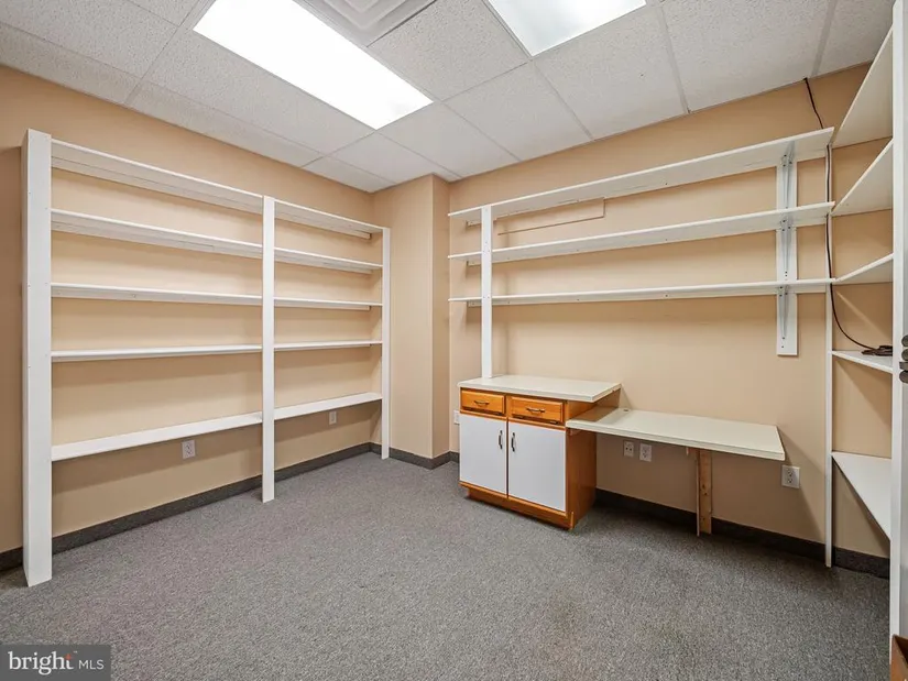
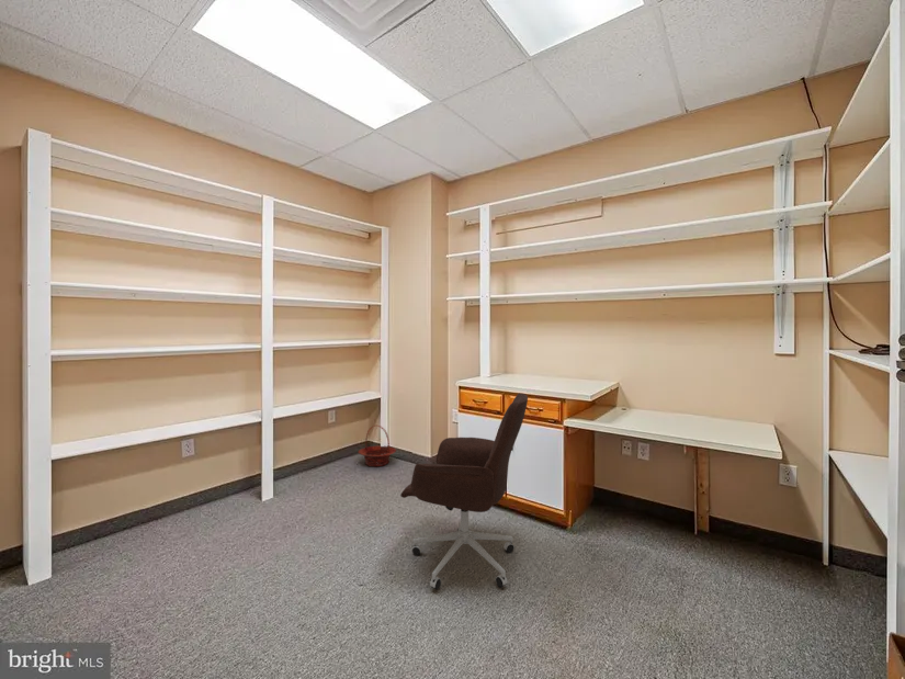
+ basket [357,425,397,467]
+ office chair [399,392,529,590]
